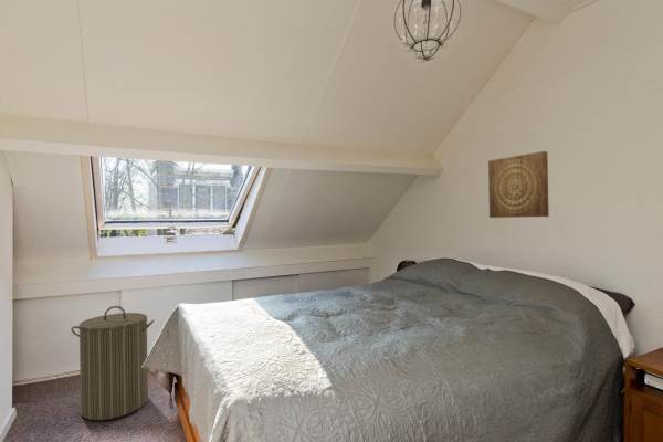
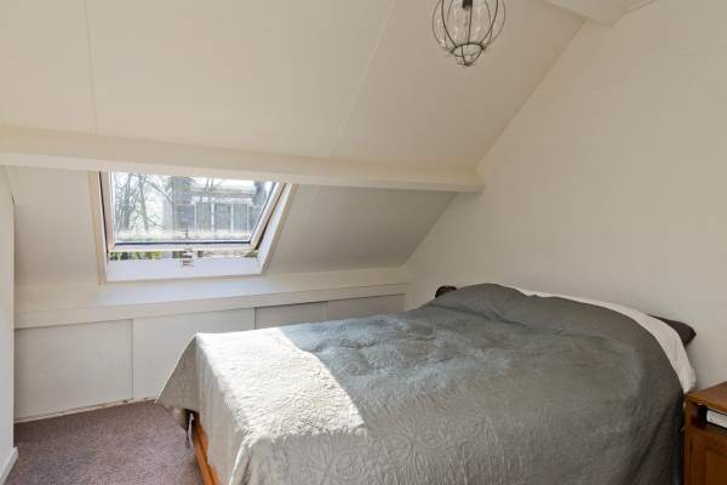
- laundry hamper [70,305,155,421]
- wall art [487,150,550,219]
